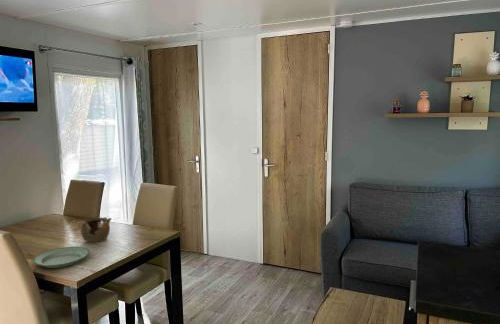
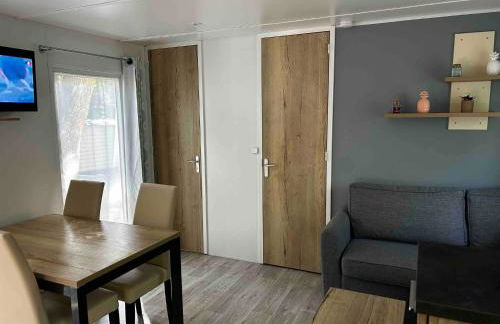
- teapot [80,216,112,243]
- plate [32,246,90,269]
